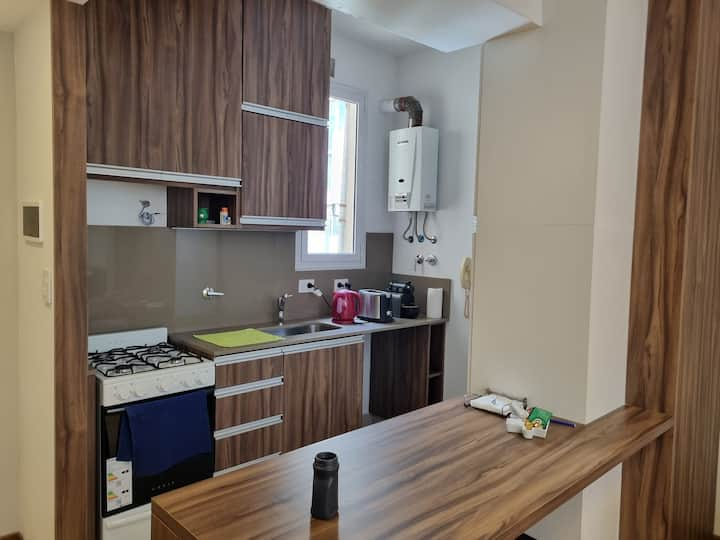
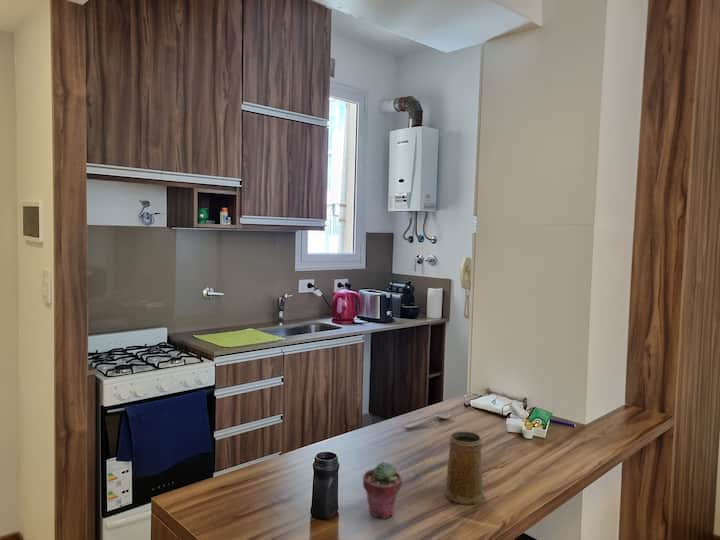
+ potted succulent [362,461,403,519]
+ mug [443,430,485,506]
+ spoon [404,411,452,429]
